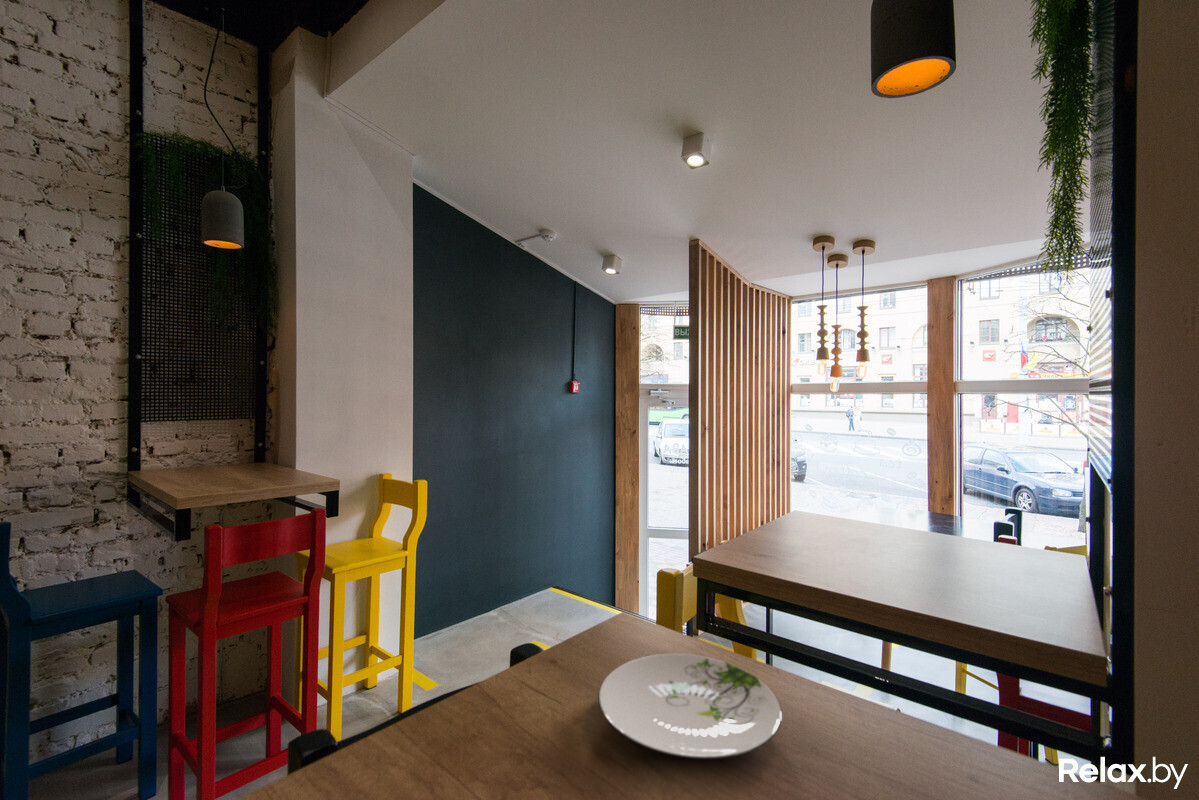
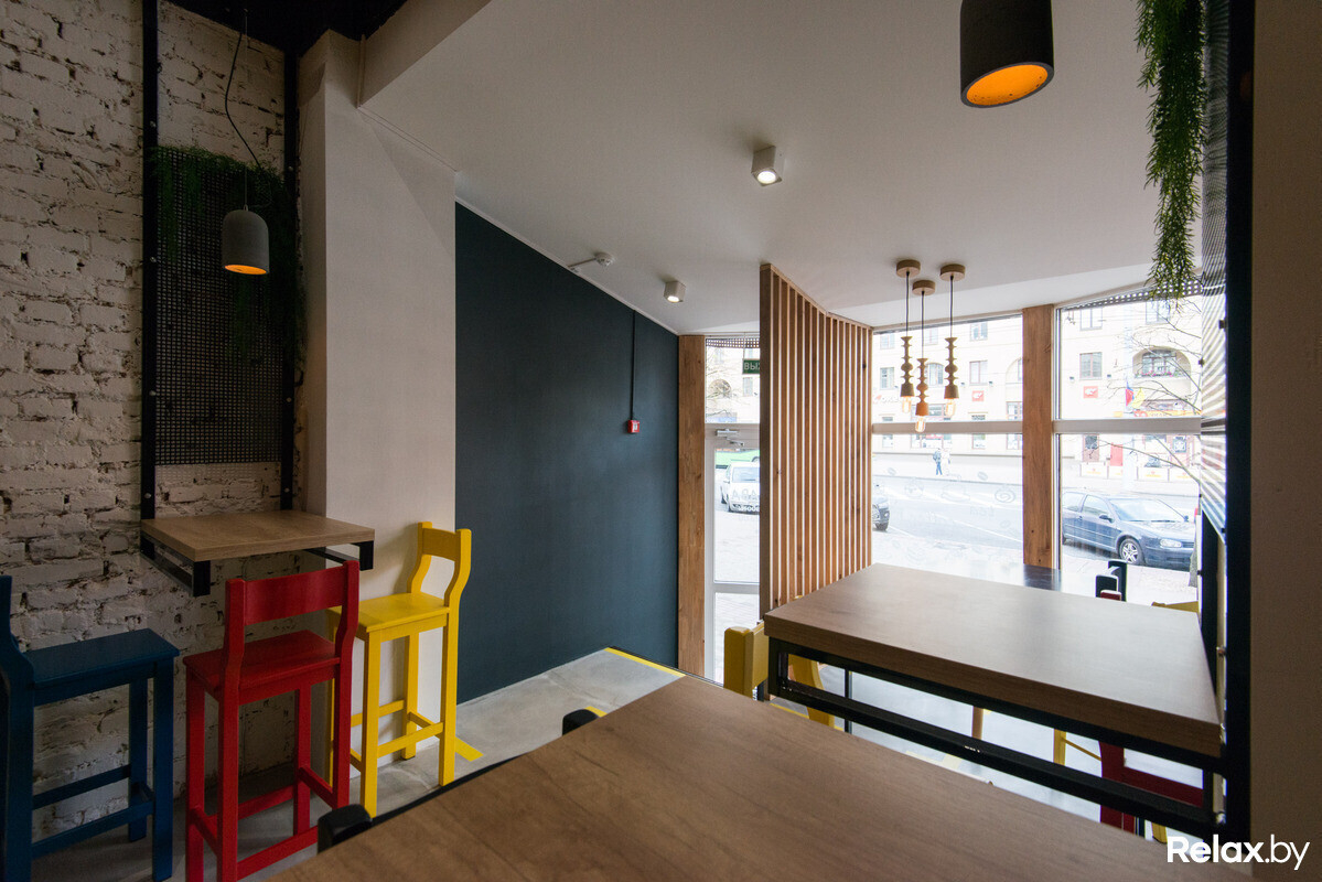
- plate [598,653,783,760]
